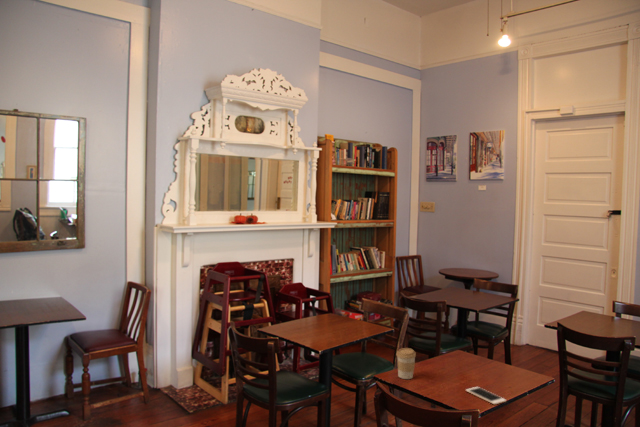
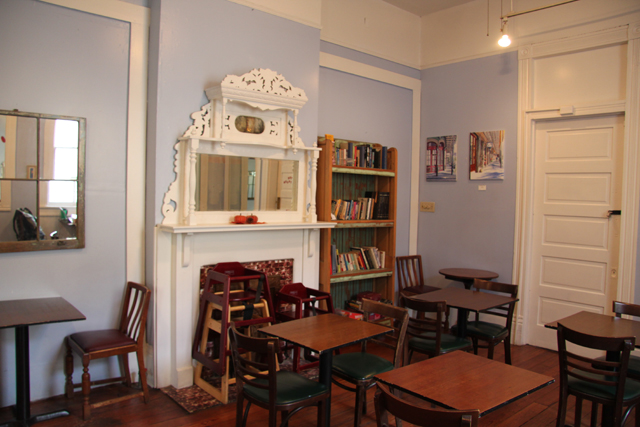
- coffee cup [396,347,417,380]
- cell phone [465,386,507,405]
